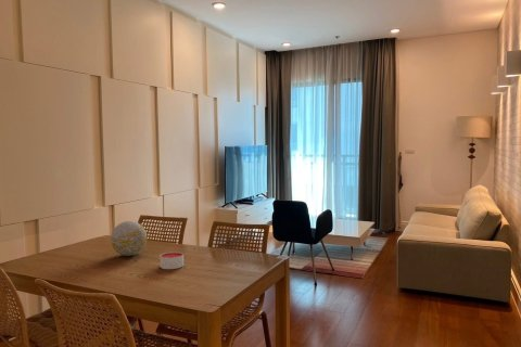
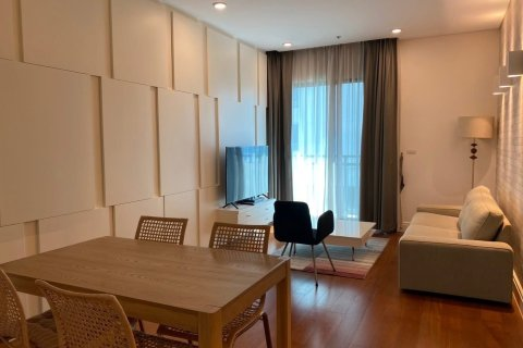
- candle [158,250,185,270]
- decorative ball [110,220,148,257]
